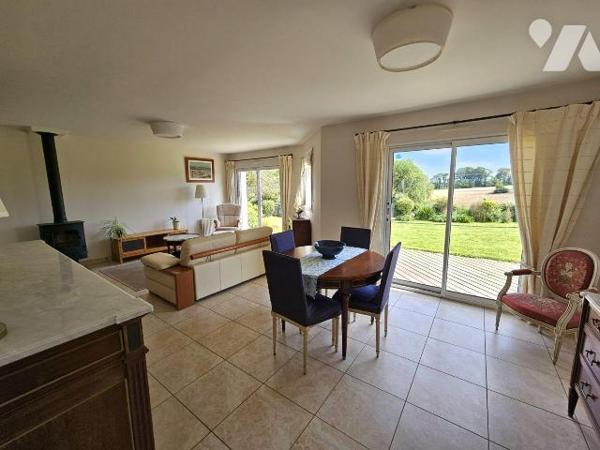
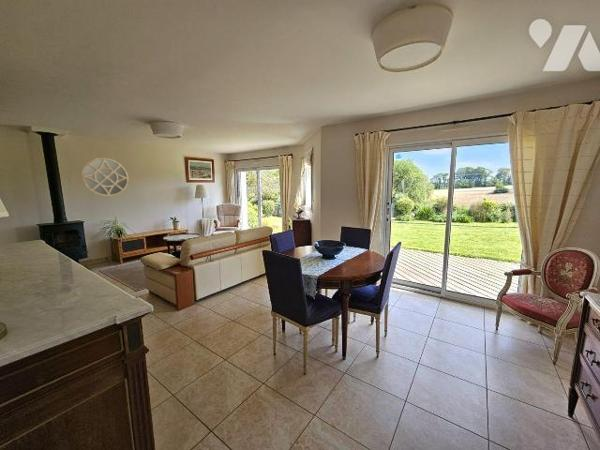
+ home mirror [80,157,130,197]
